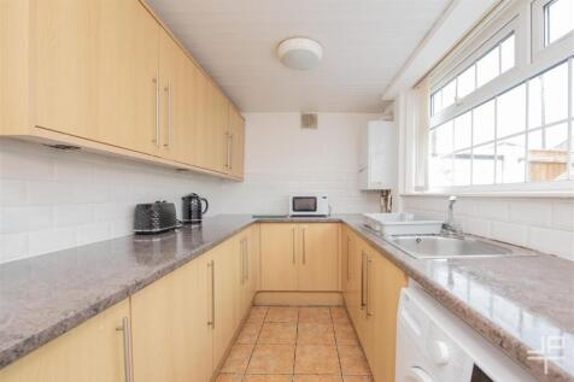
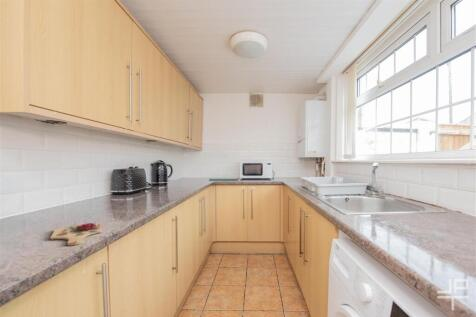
+ cutting board [50,220,103,246]
